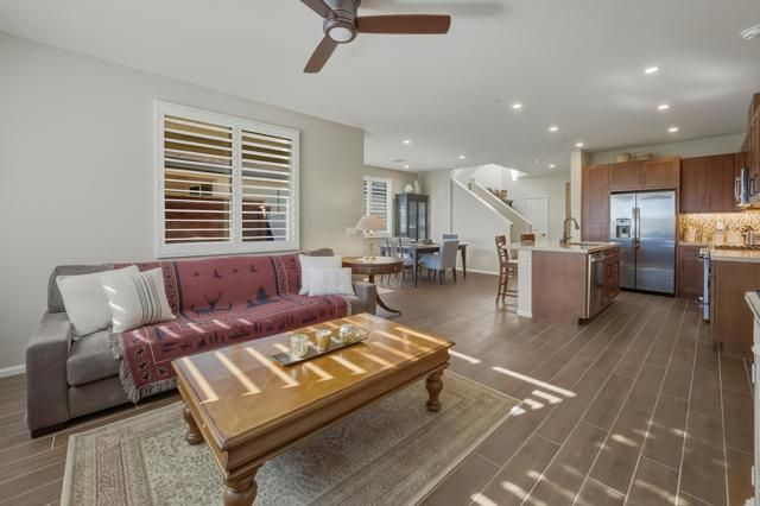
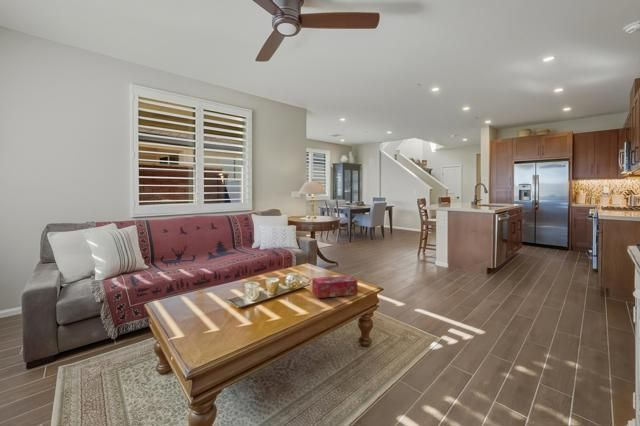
+ tissue box [311,275,358,299]
